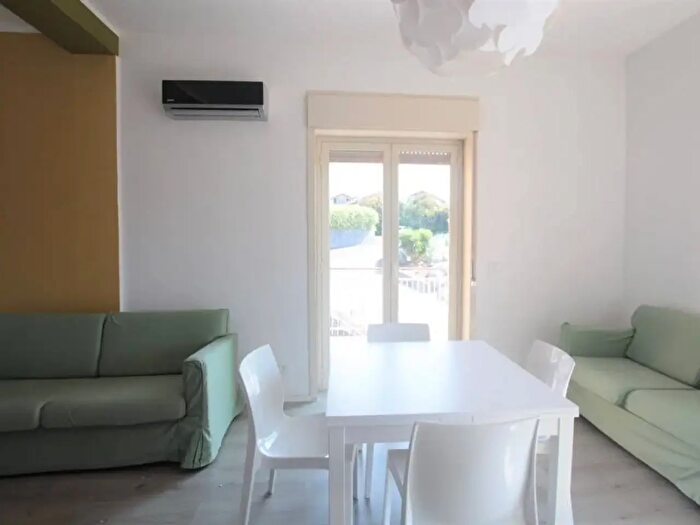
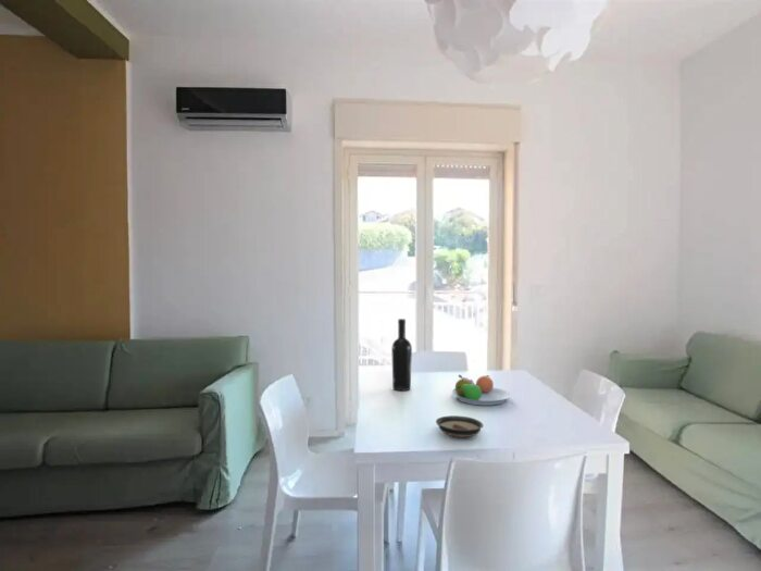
+ saucer [435,414,484,438]
+ fruit bowl [451,374,512,407]
+ wine bottle [390,318,413,392]
